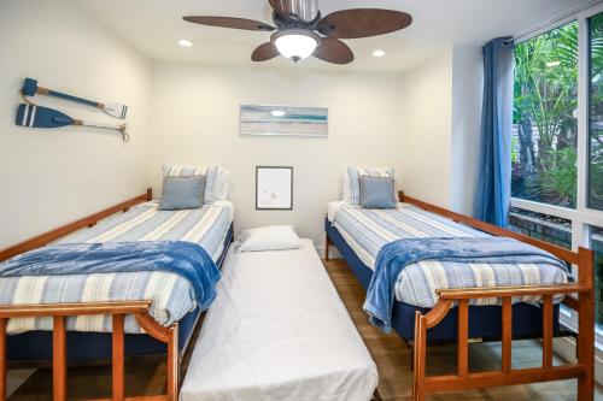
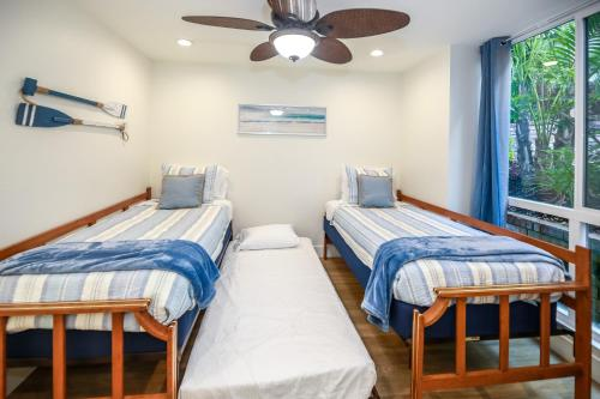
- wall art [254,165,294,212]
